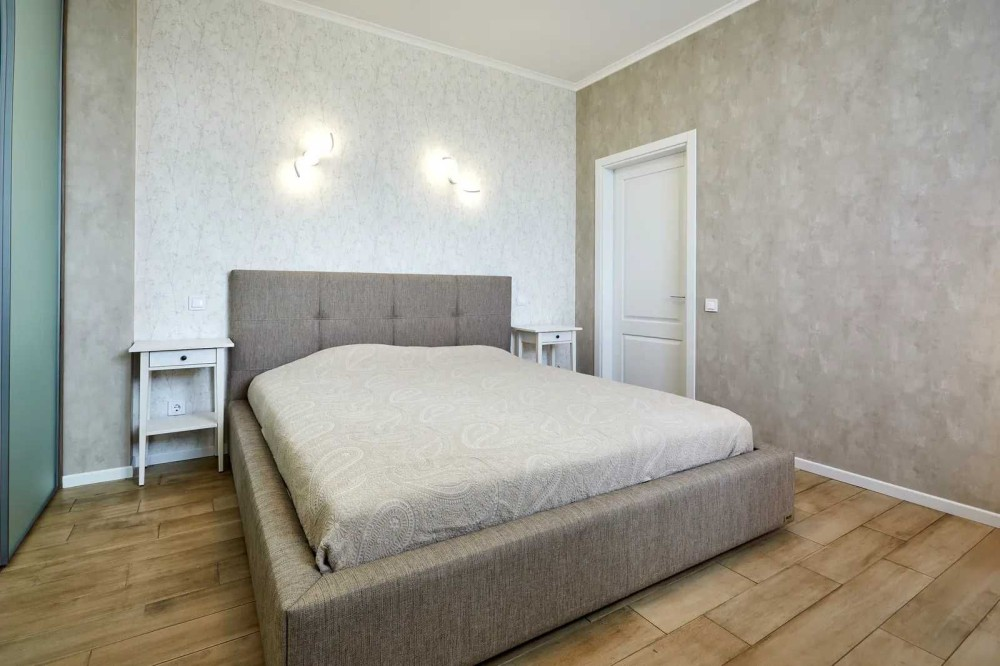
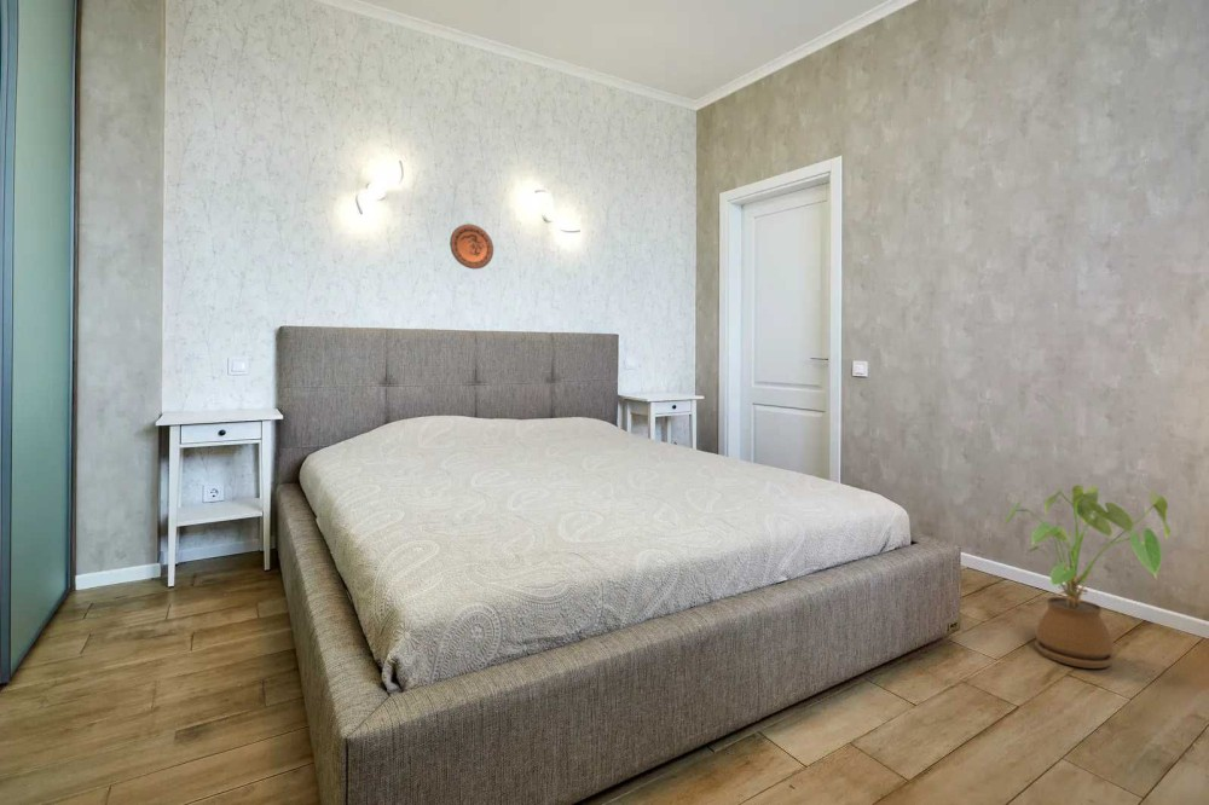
+ house plant [1002,483,1173,670]
+ decorative plate [449,224,494,270]
